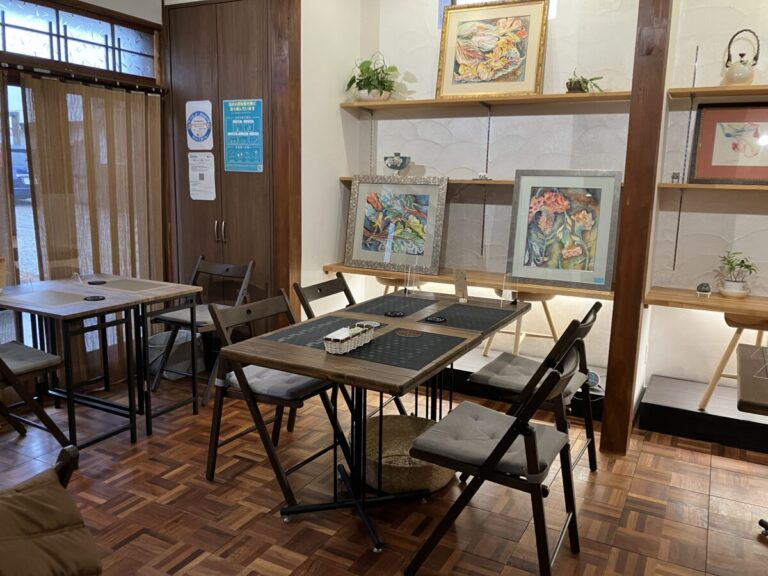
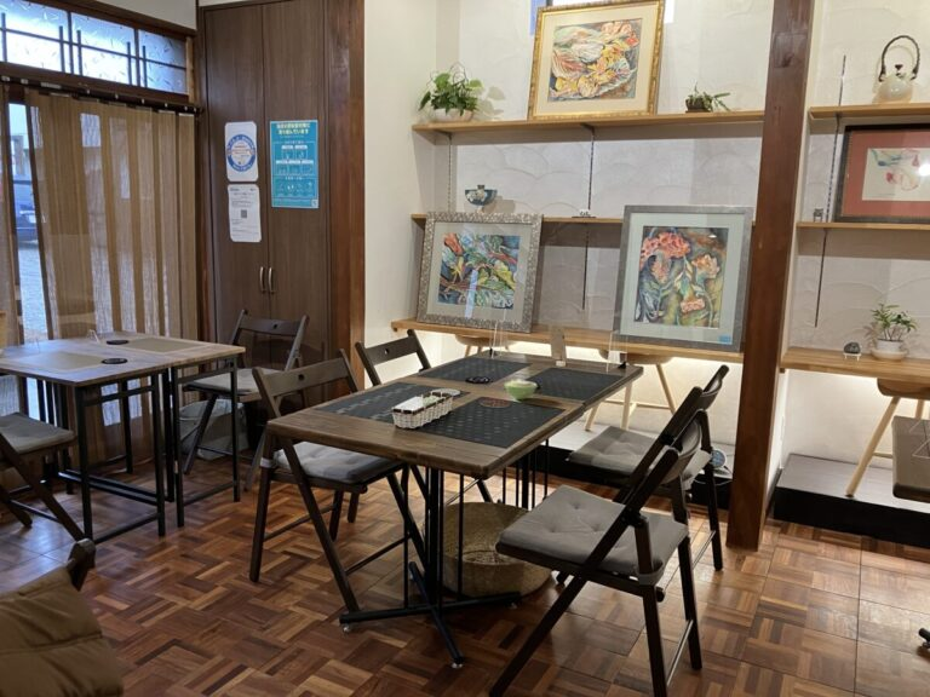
+ sugar bowl [504,378,538,401]
